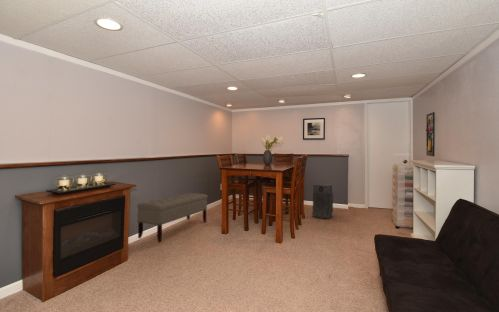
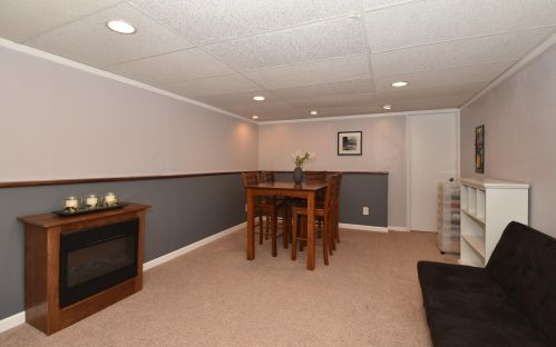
- air purifier [311,182,334,219]
- bench [136,192,209,244]
